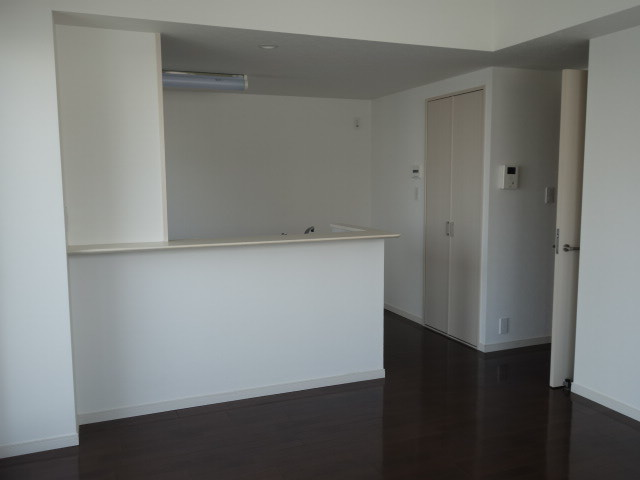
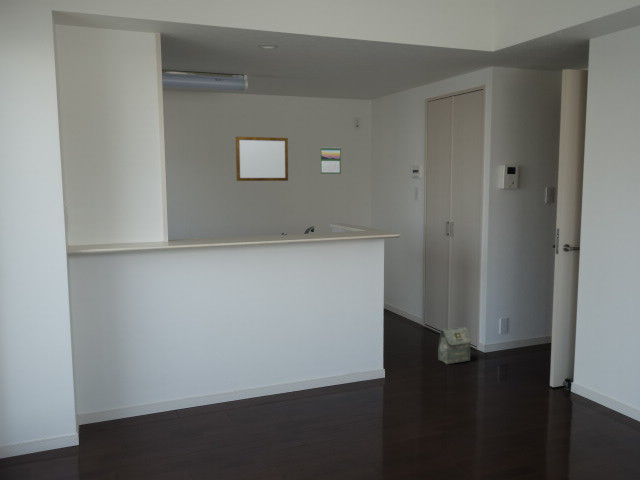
+ bag [437,326,472,365]
+ calendar [319,146,342,175]
+ writing board [235,136,289,182]
